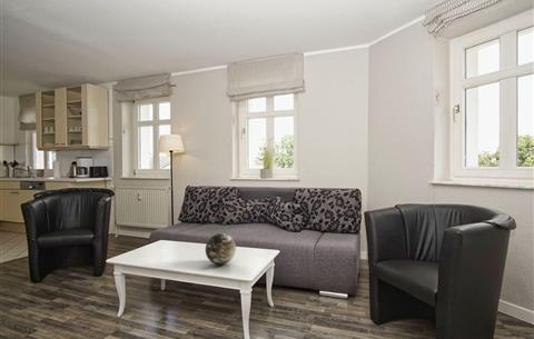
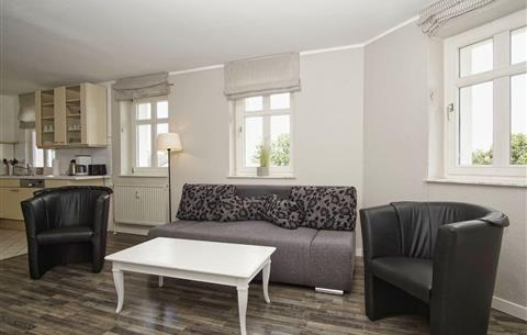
- decorative orb [205,232,237,266]
